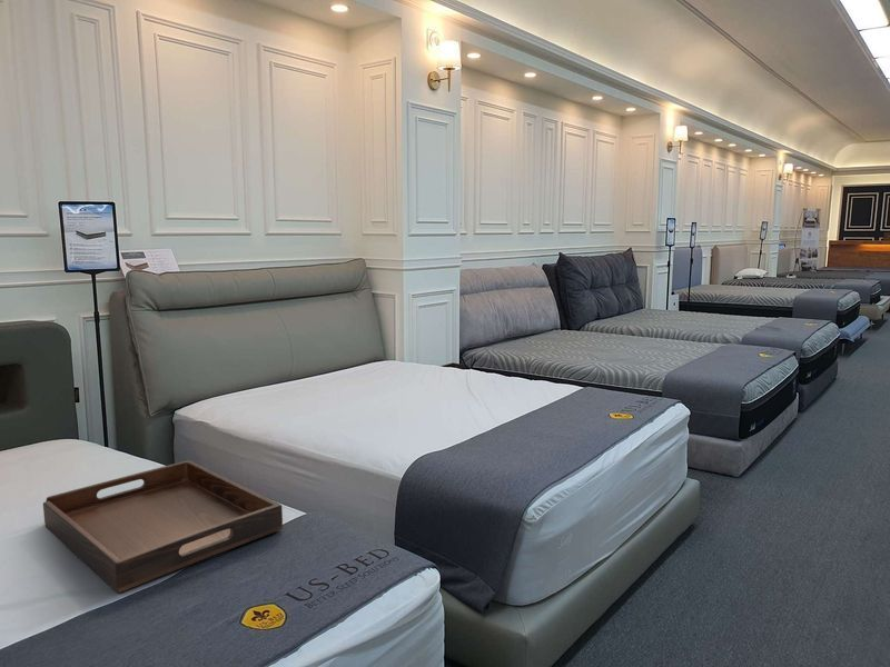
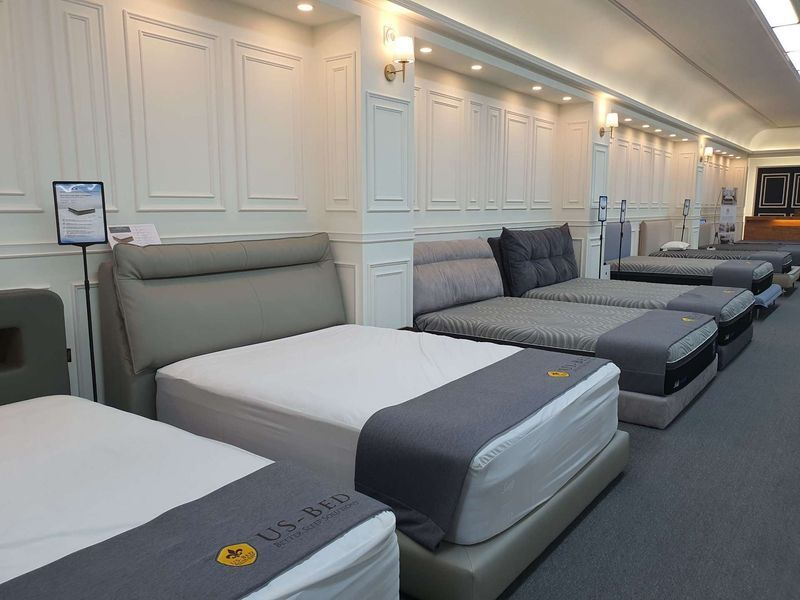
- serving tray [42,459,284,594]
